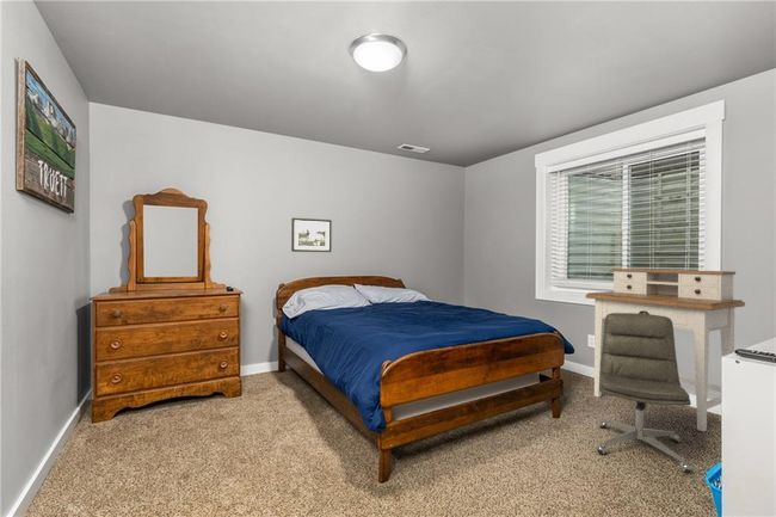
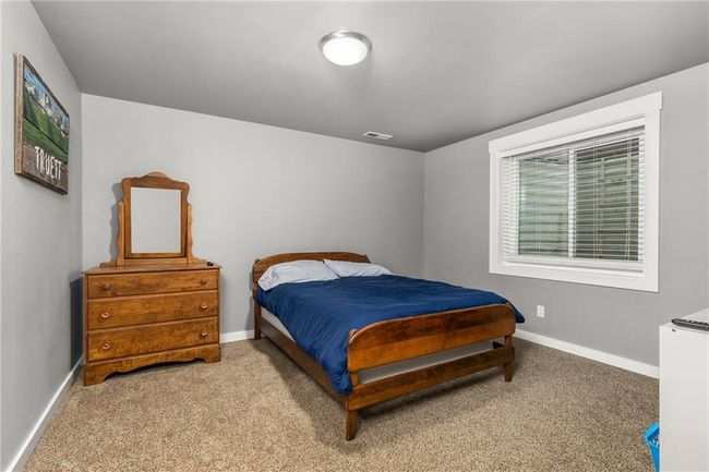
- picture frame [290,217,333,253]
- chair [596,313,692,474]
- desk [585,267,746,433]
